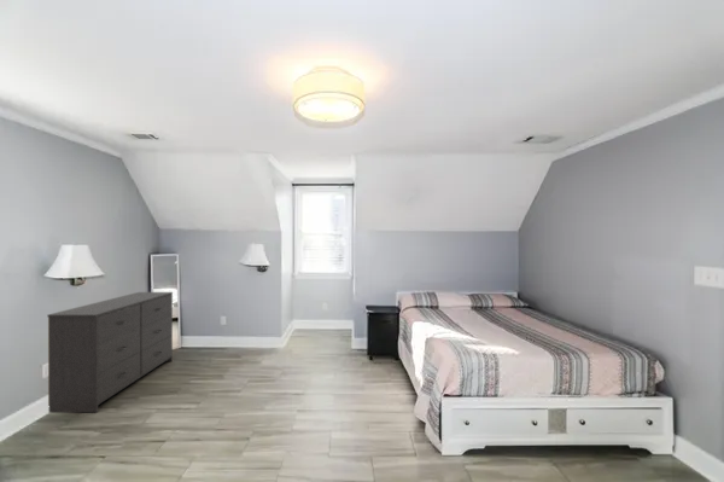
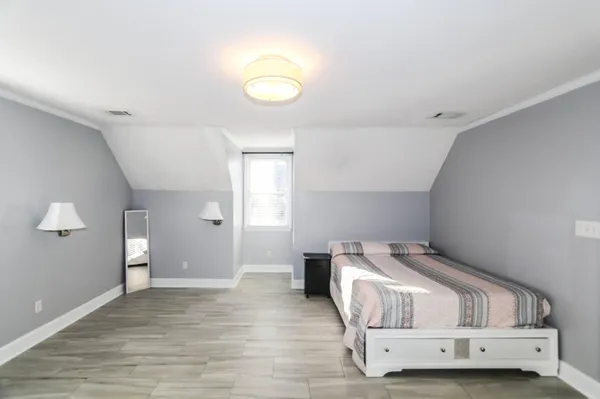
- dresser [46,291,174,414]
